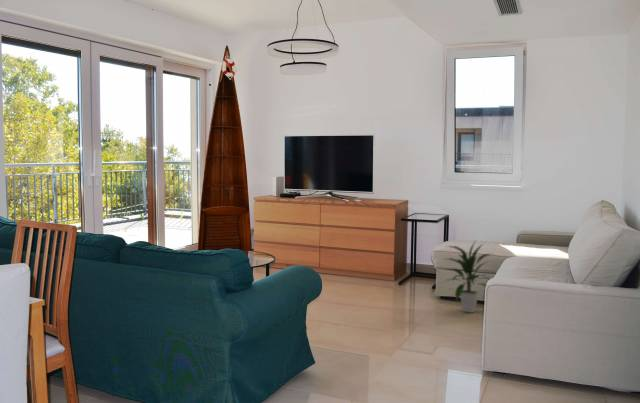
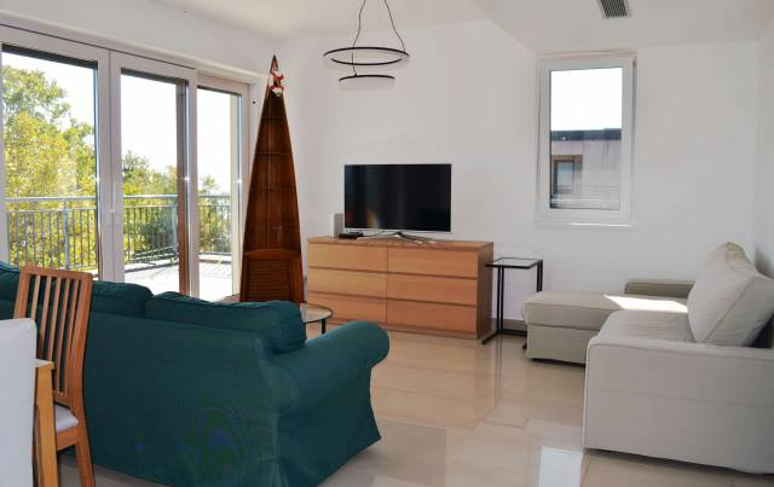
- indoor plant [440,240,493,314]
